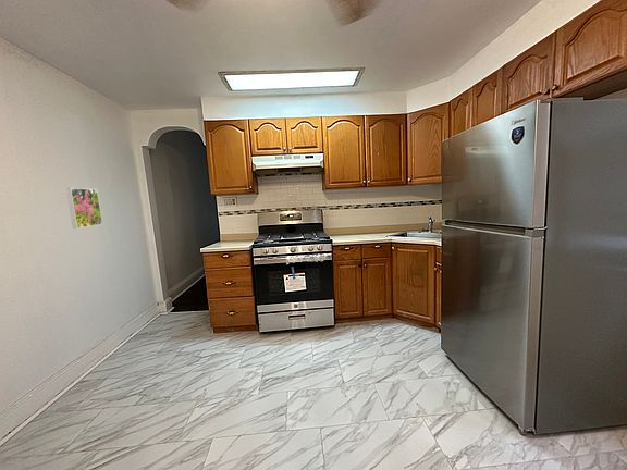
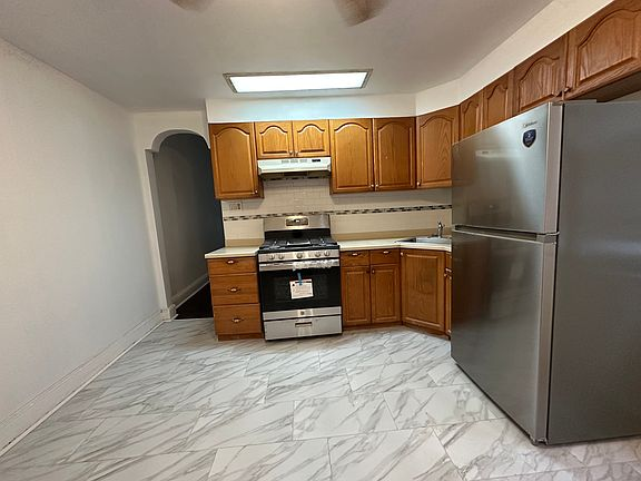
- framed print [65,187,103,230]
